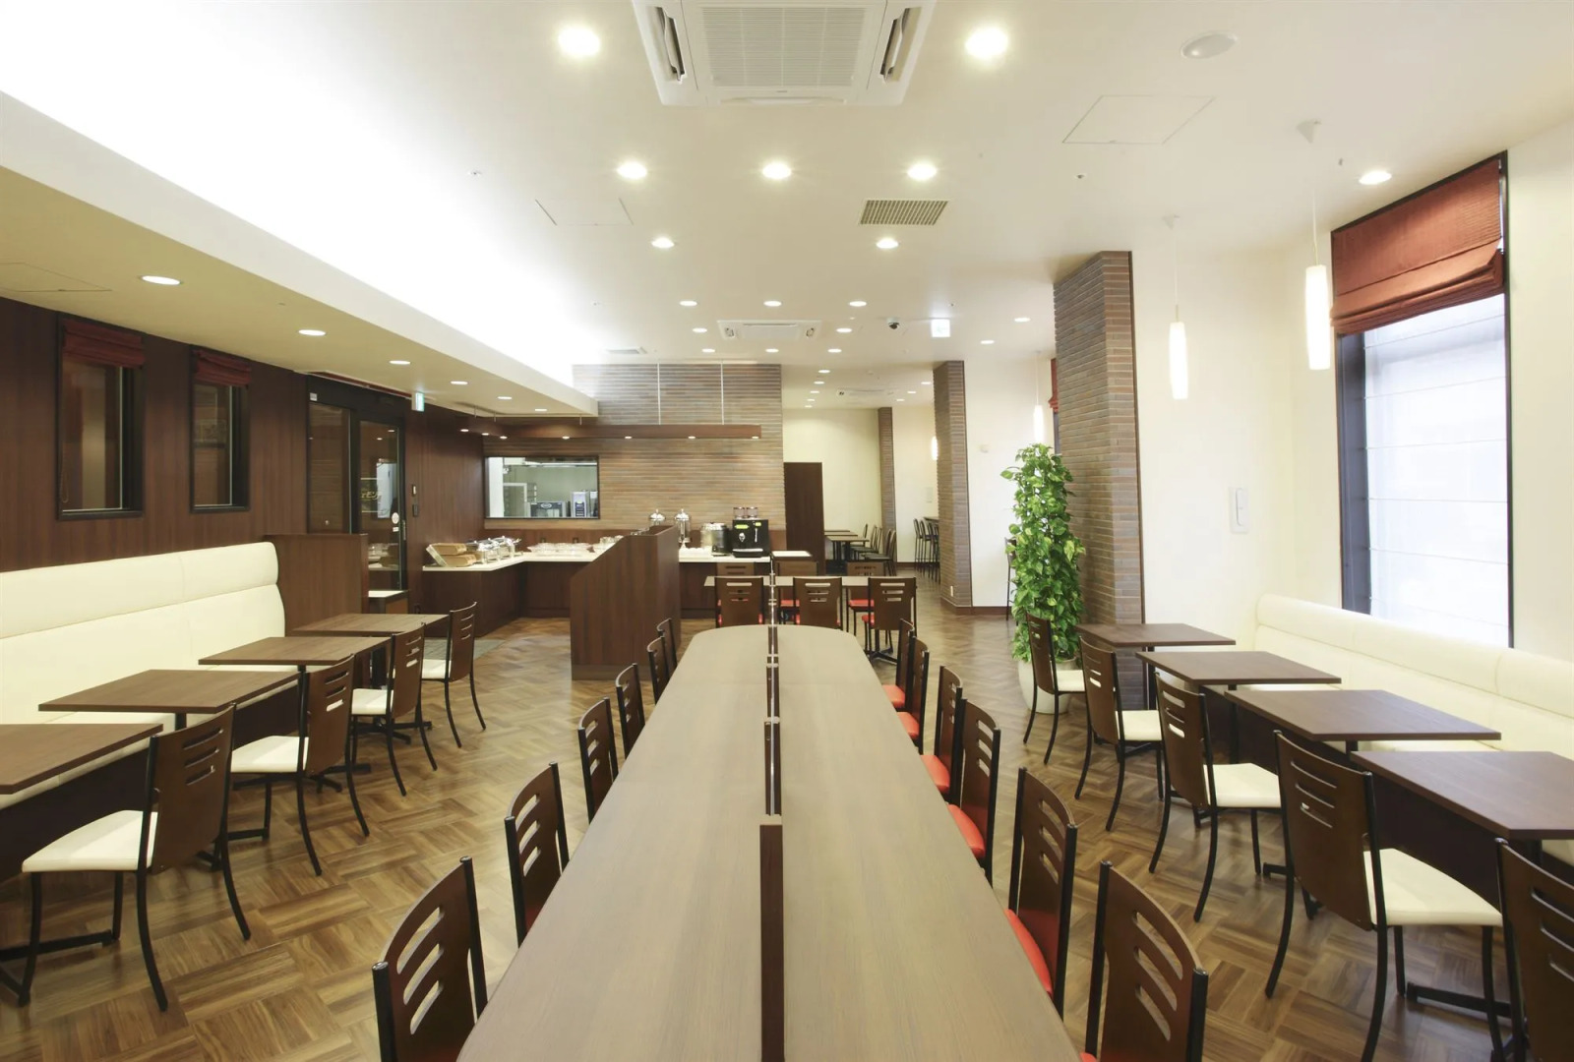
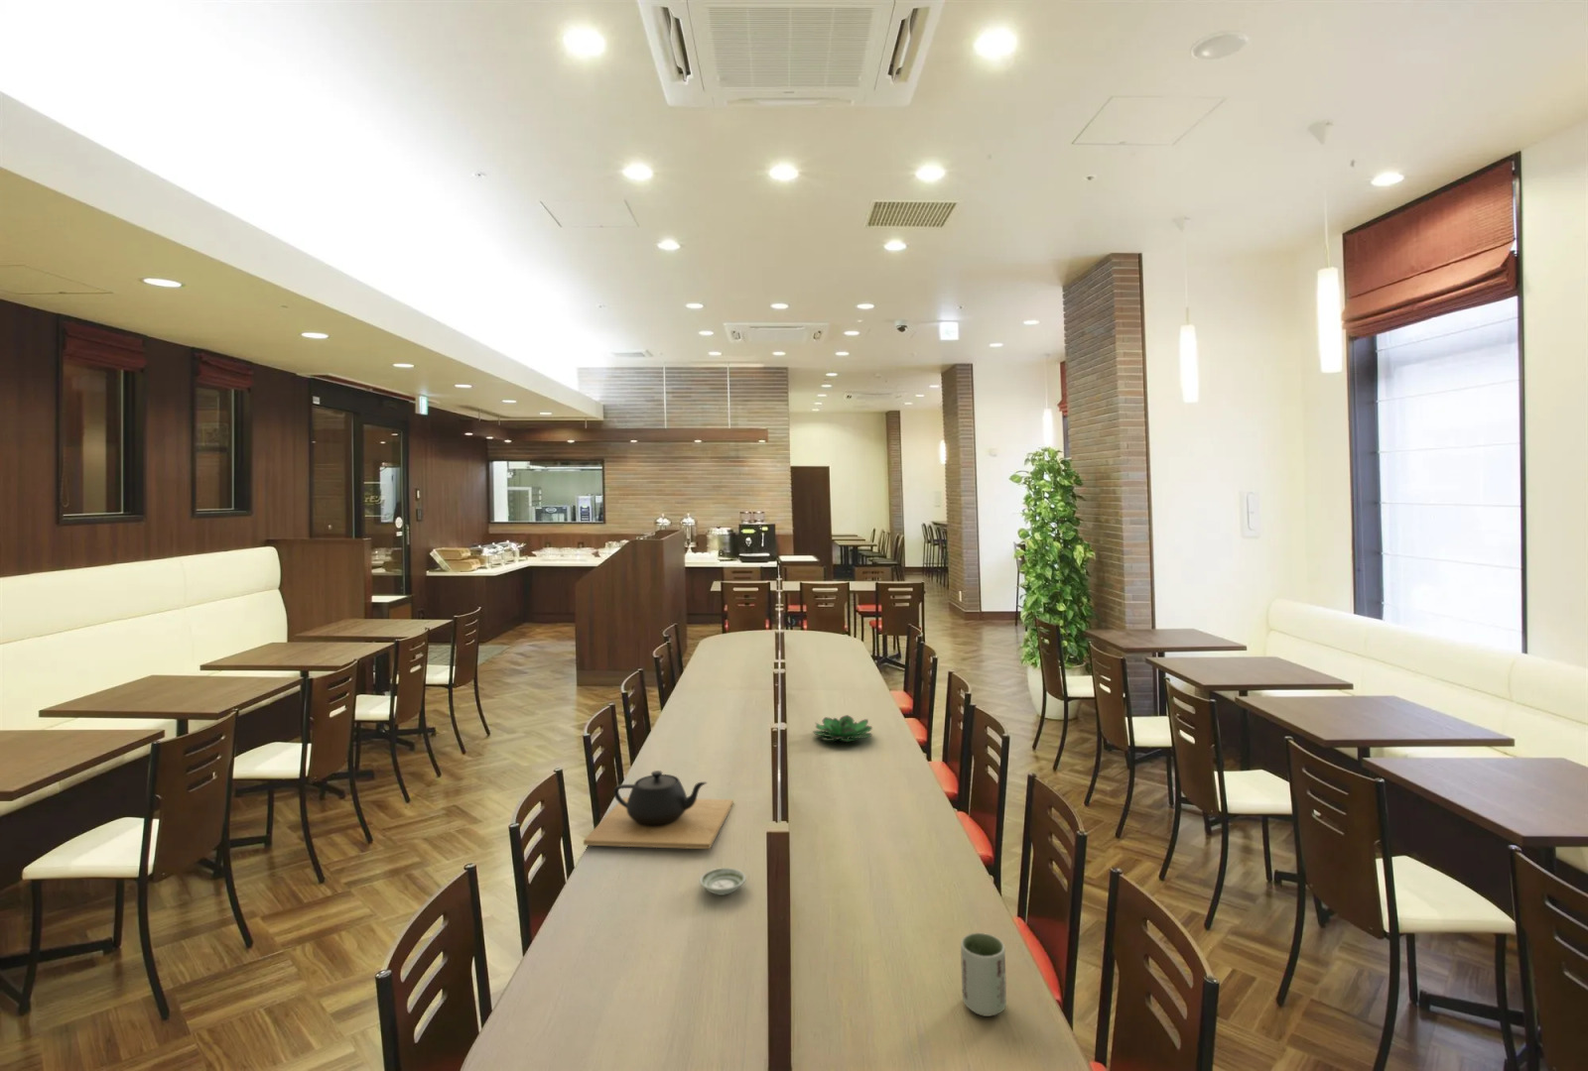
+ teapot [582,770,734,850]
+ cup [960,932,1007,1017]
+ saucer [698,867,747,896]
+ succulent plant [812,714,873,742]
